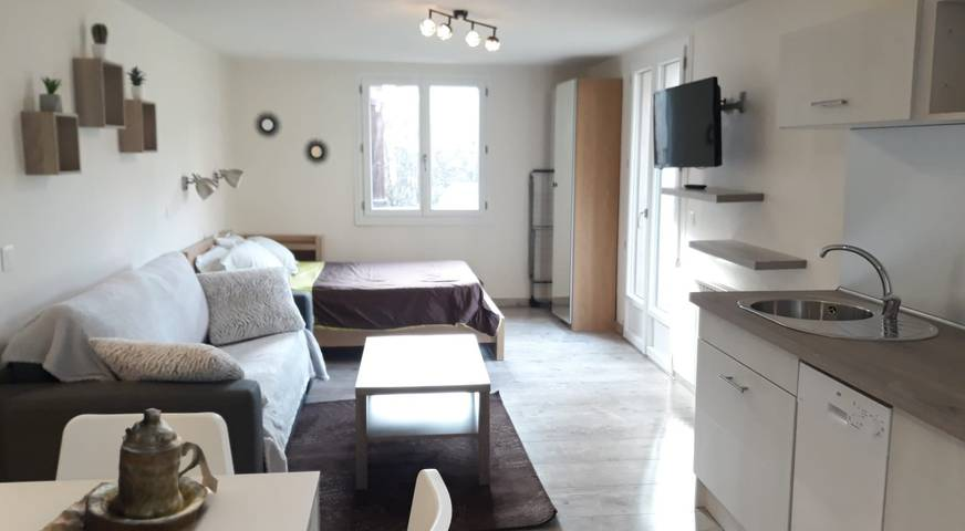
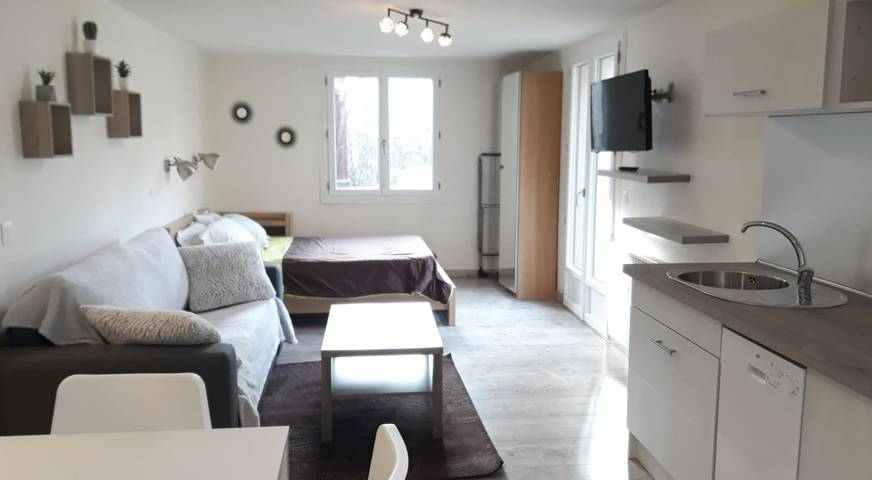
- teapot [39,407,219,531]
